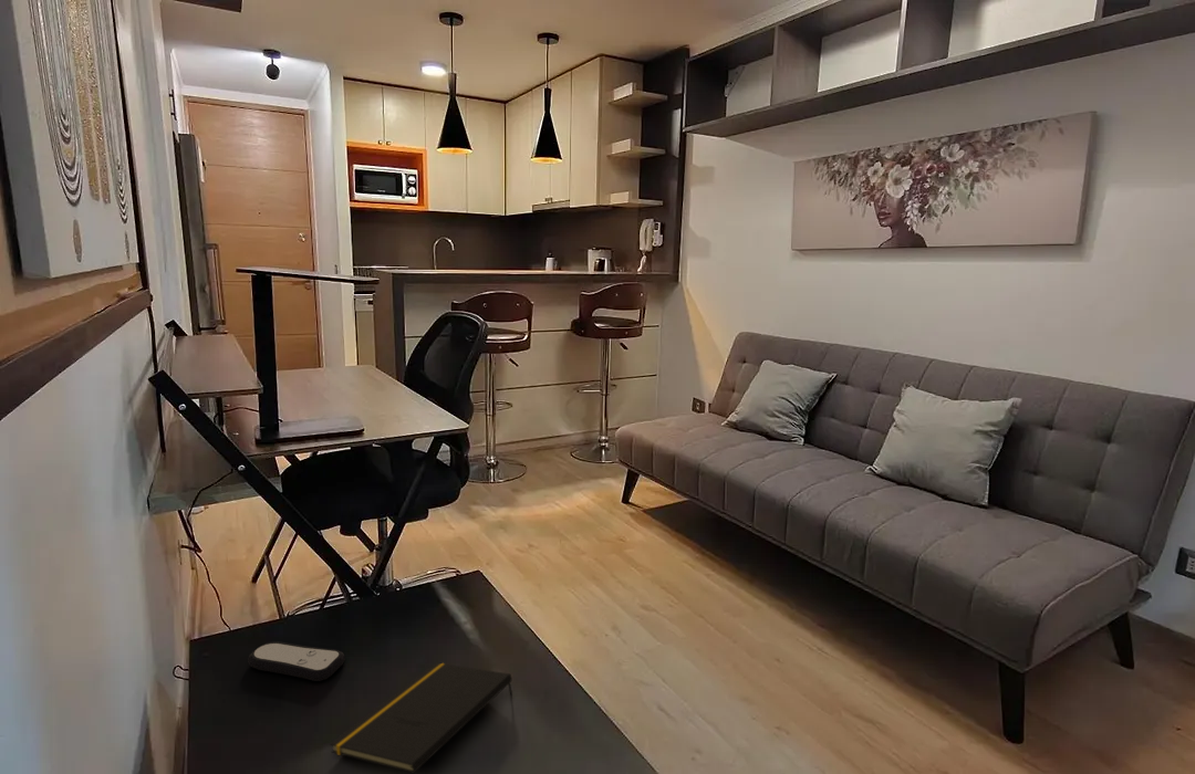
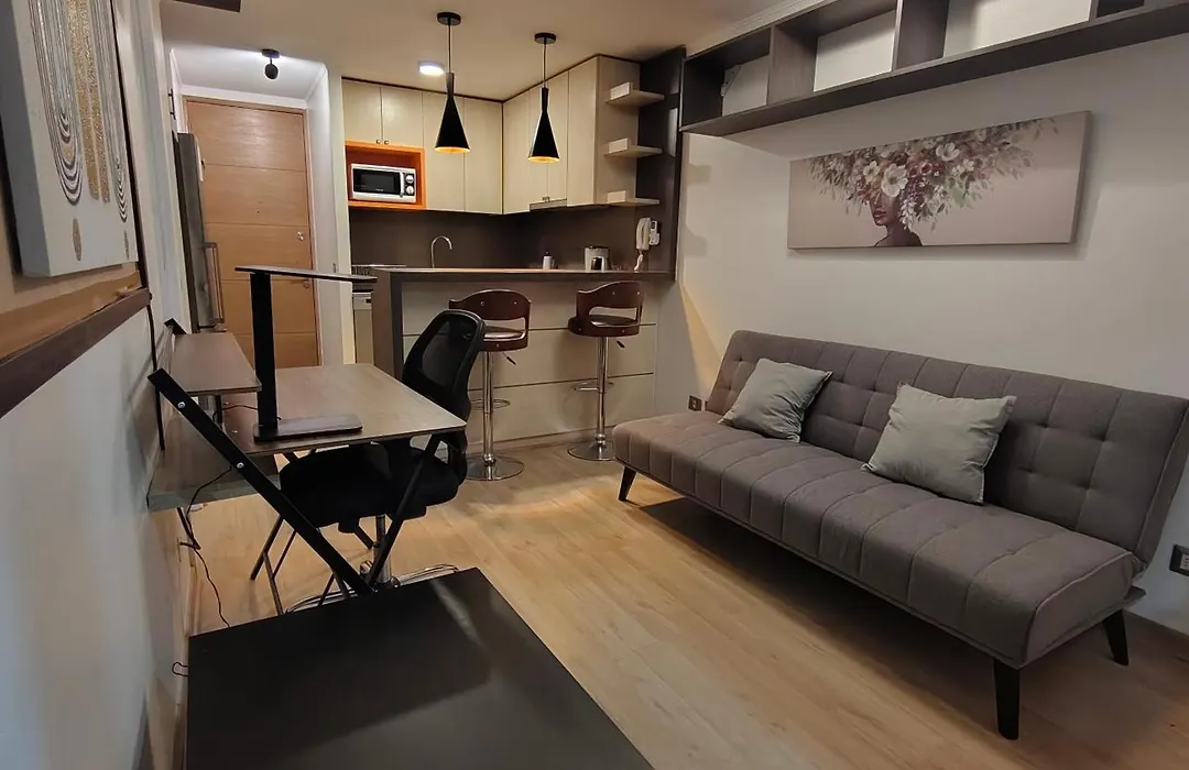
- remote control [247,641,346,682]
- notepad [329,661,513,774]
